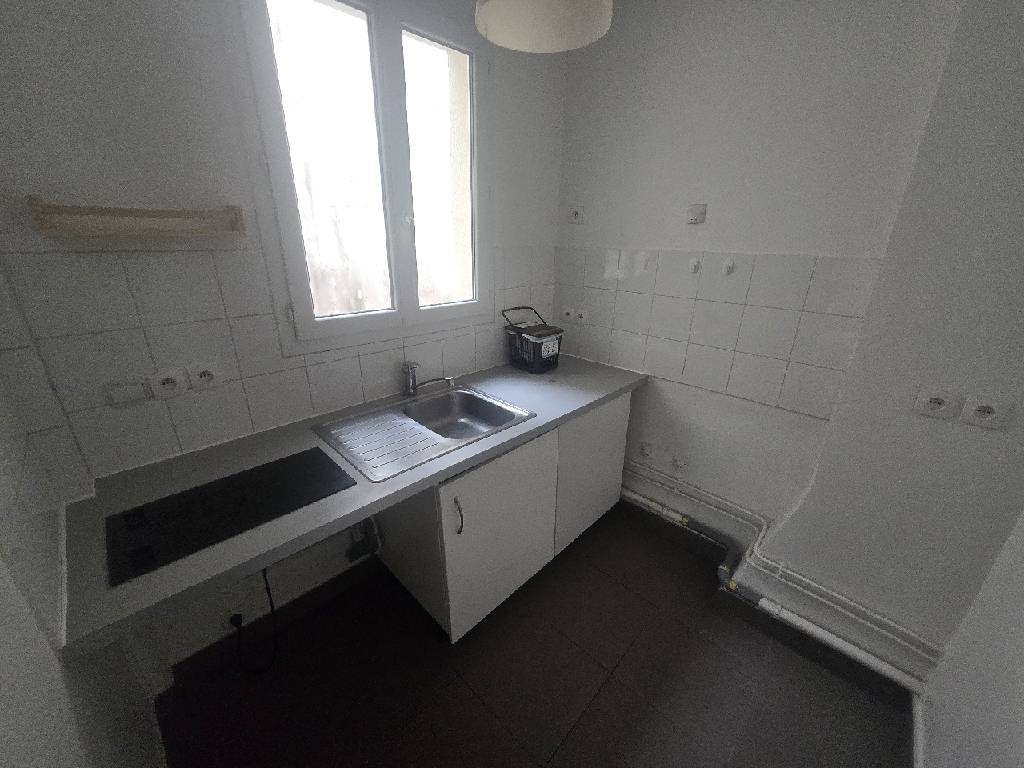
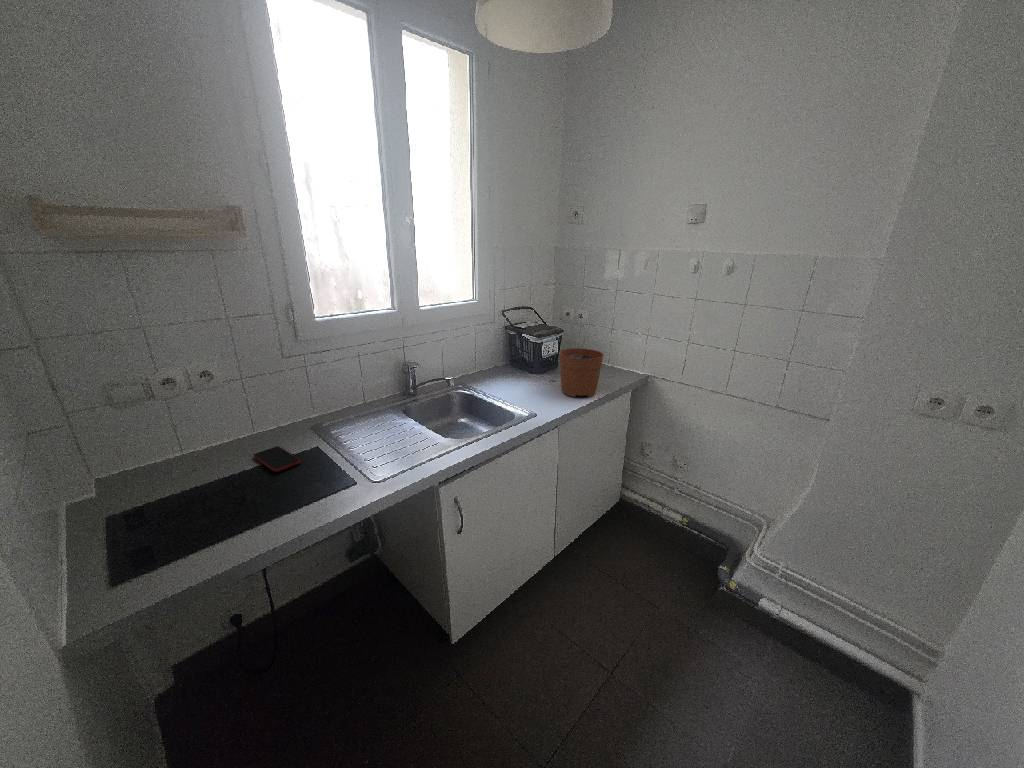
+ smartphone [252,445,302,473]
+ plant pot [559,333,605,398]
